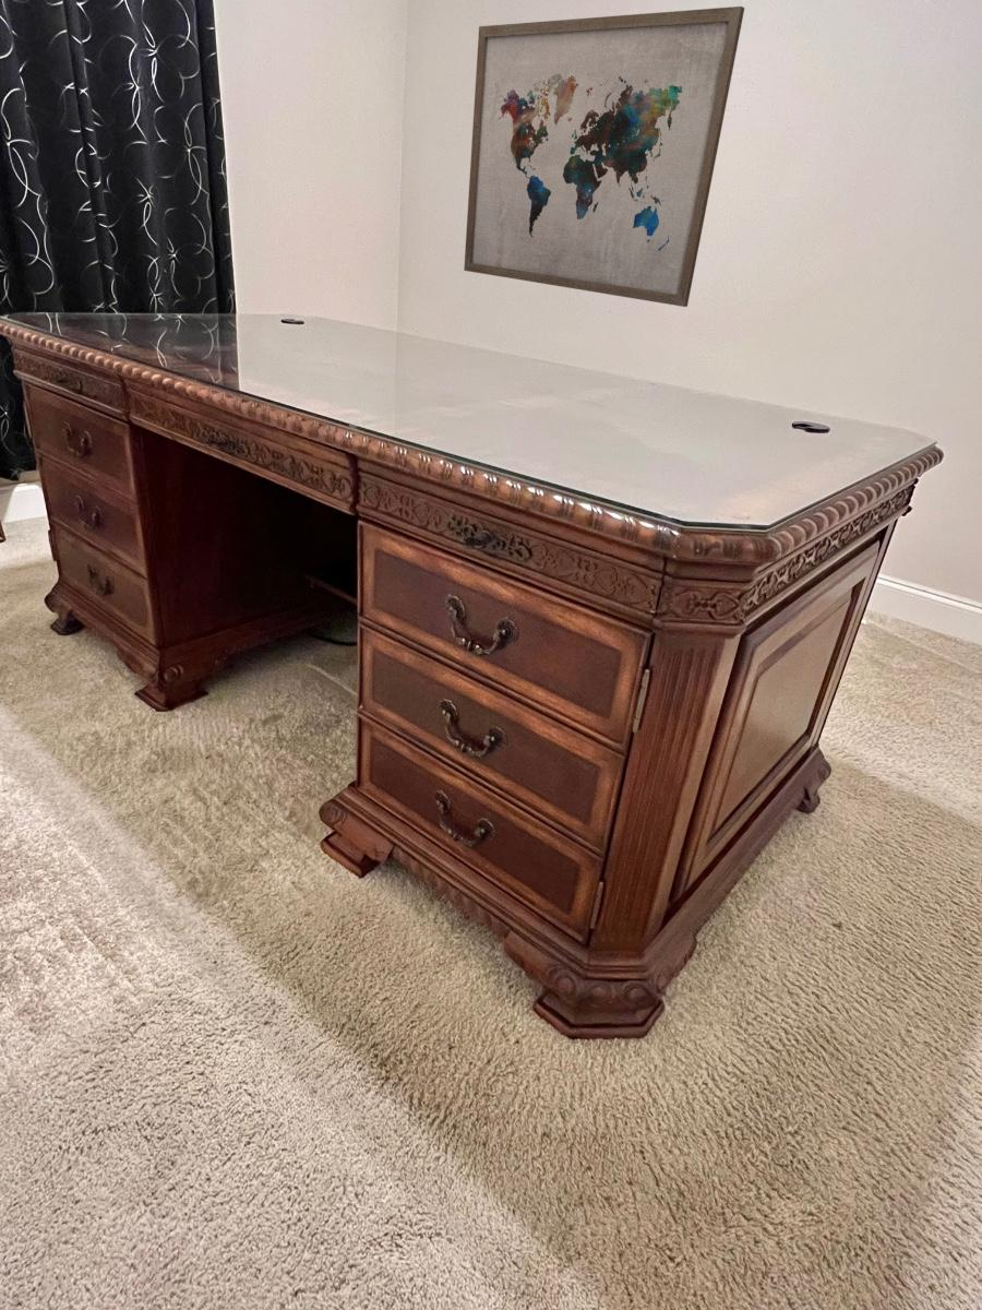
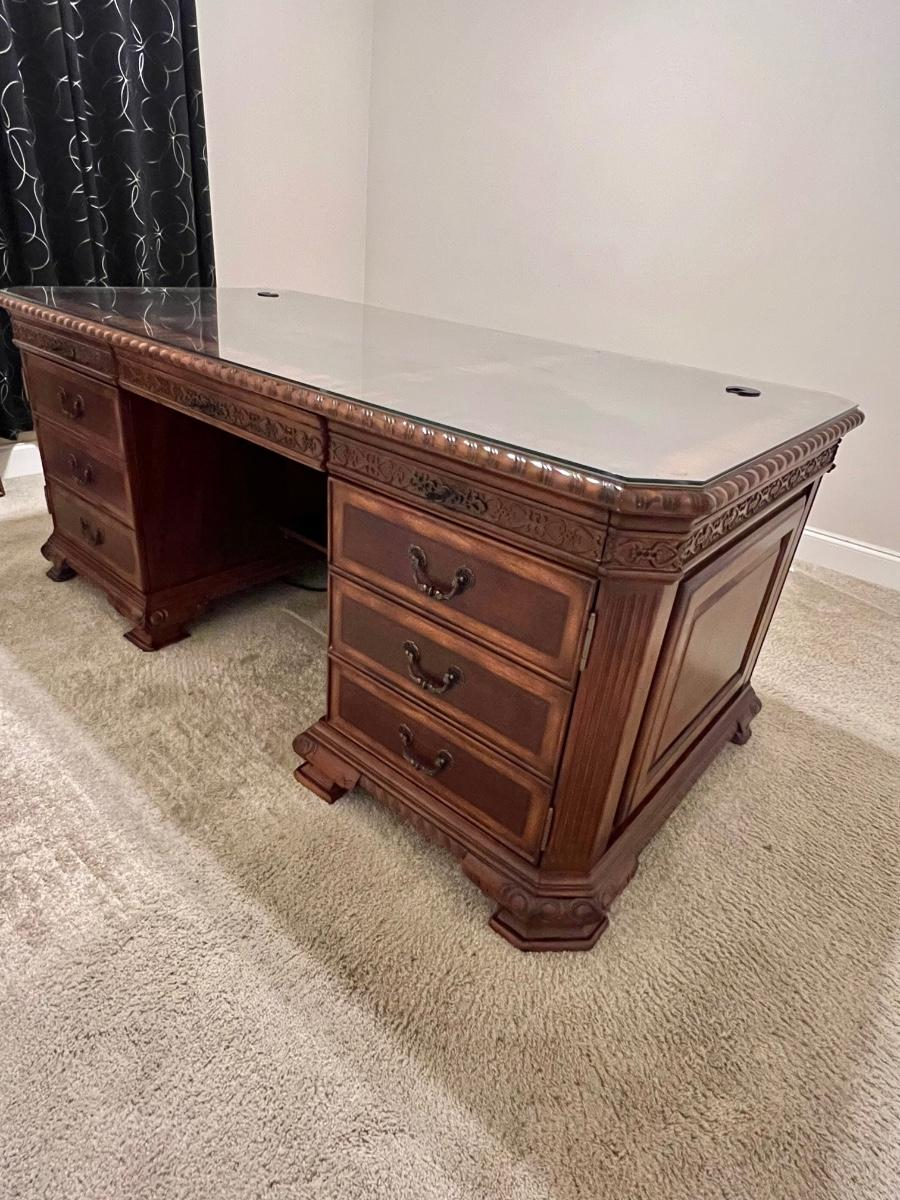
- wall art [463,5,745,308]
